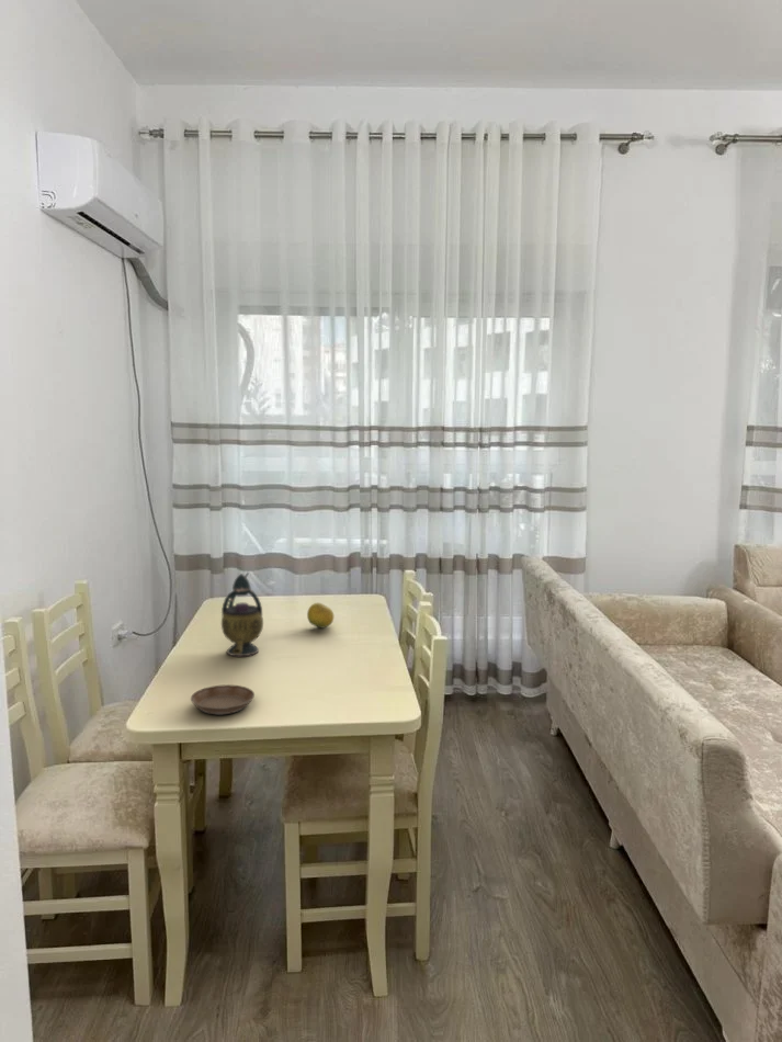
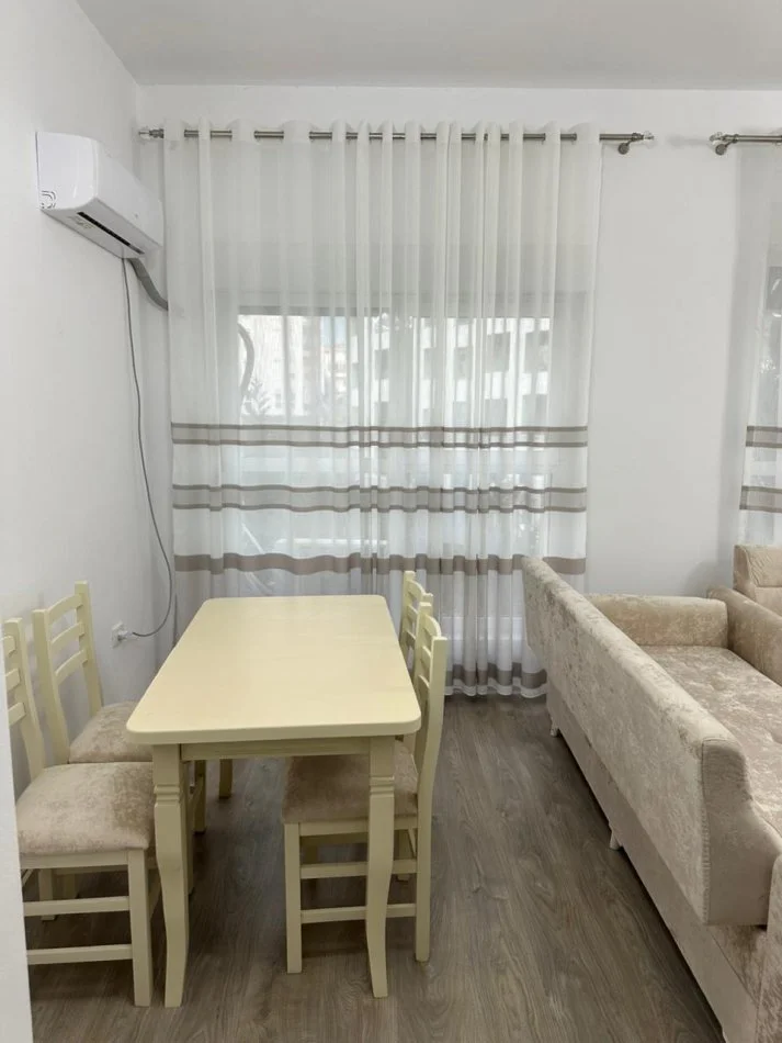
- saucer [190,683,256,715]
- teapot [220,571,264,657]
- fruit [306,602,335,628]
